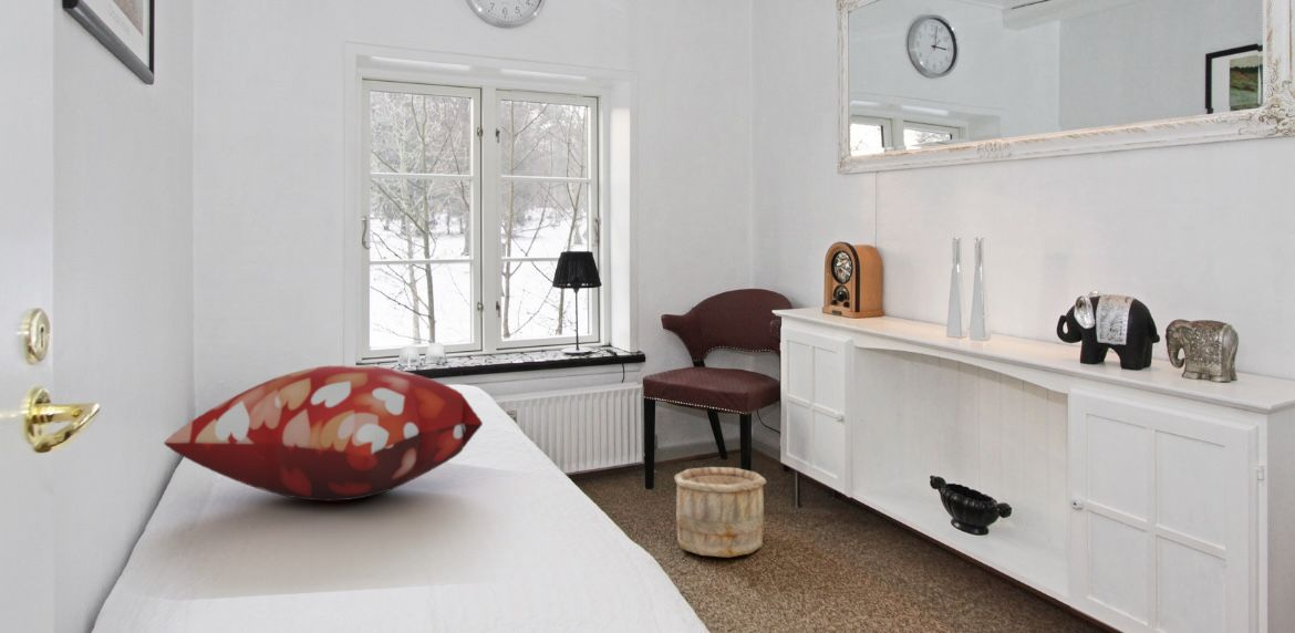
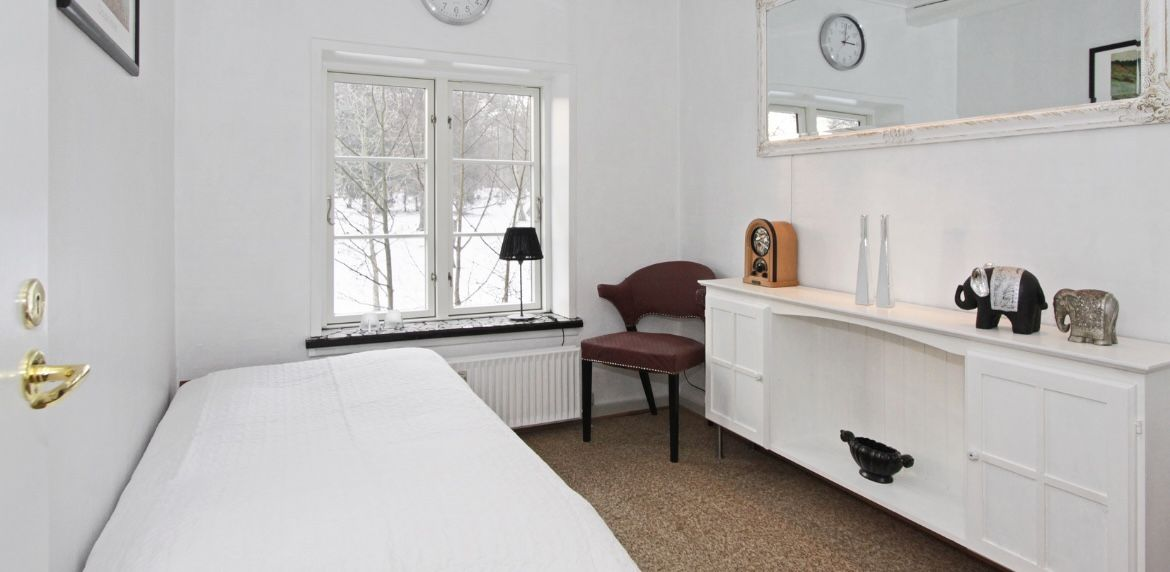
- decorative pillow [163,364,484,501]
- wooden bucket [673,466,767,558]
